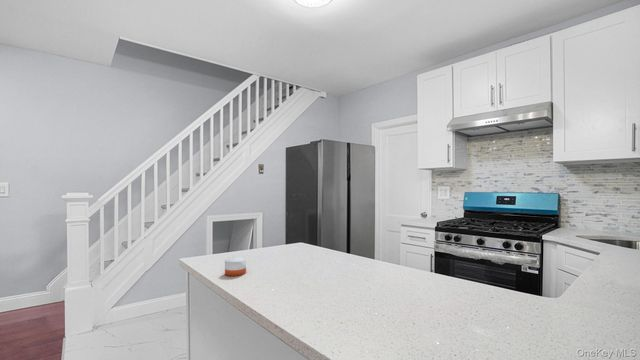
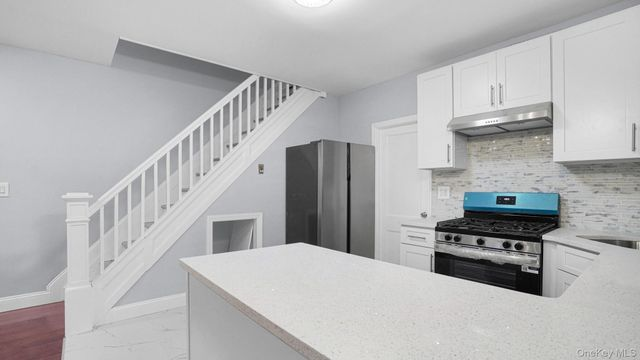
- candle [224,256,247,277]
